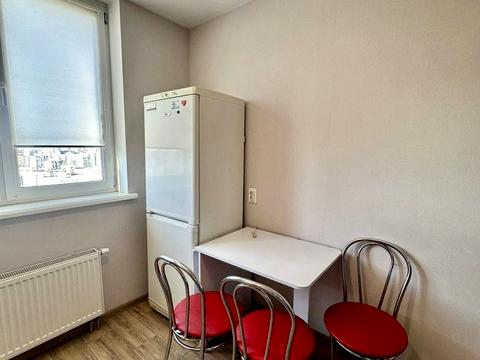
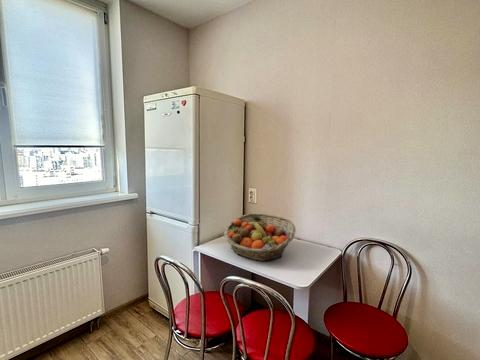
+ fruit basket [223,213,297,262]
